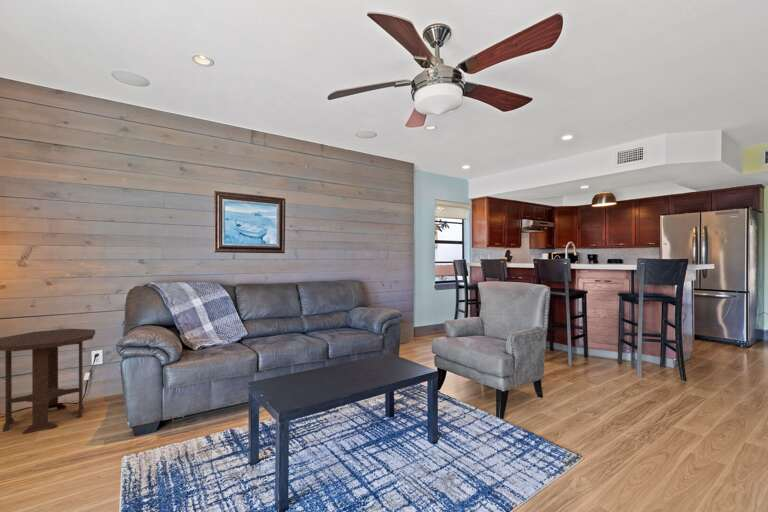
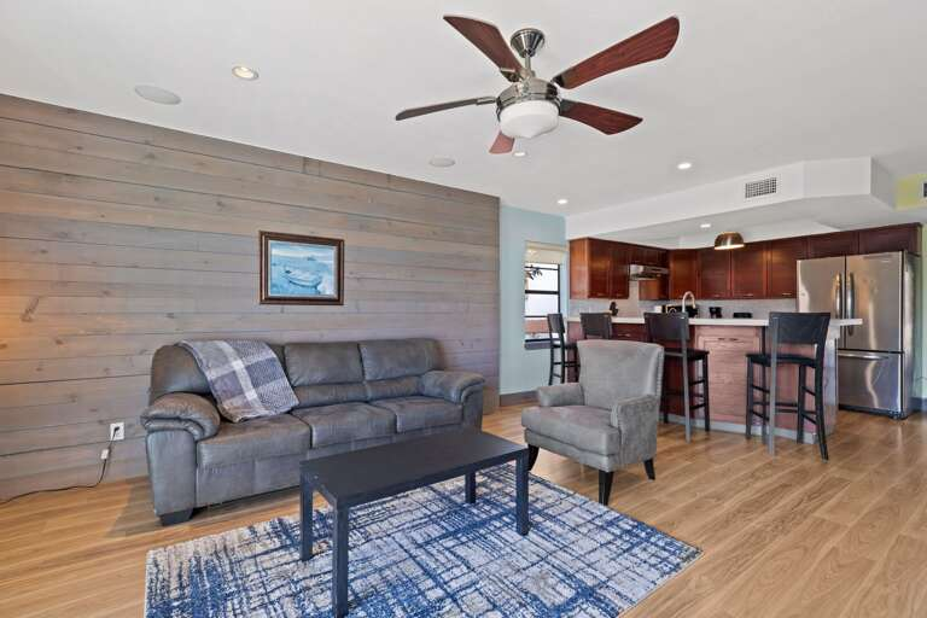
- side table [0,328,96,435]
